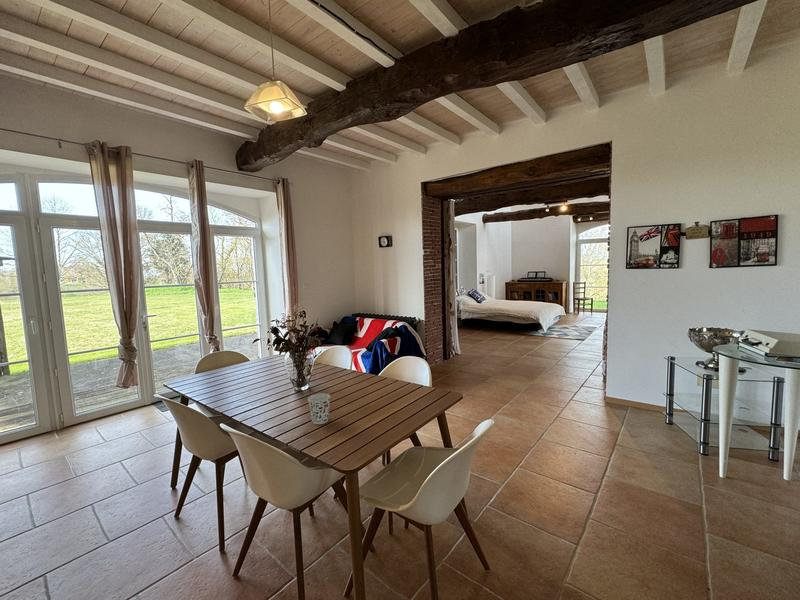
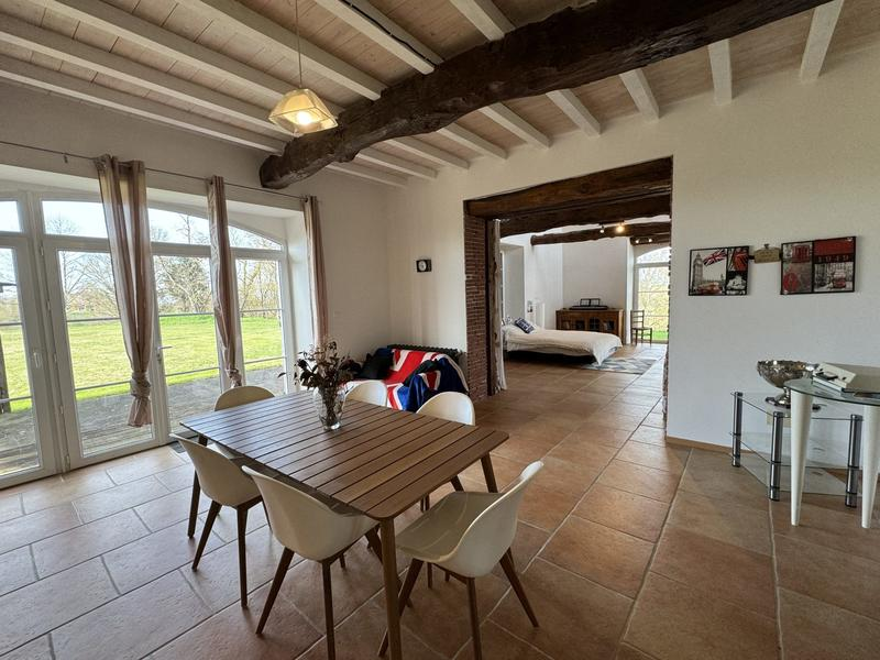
- cup [307,392,331,425]
